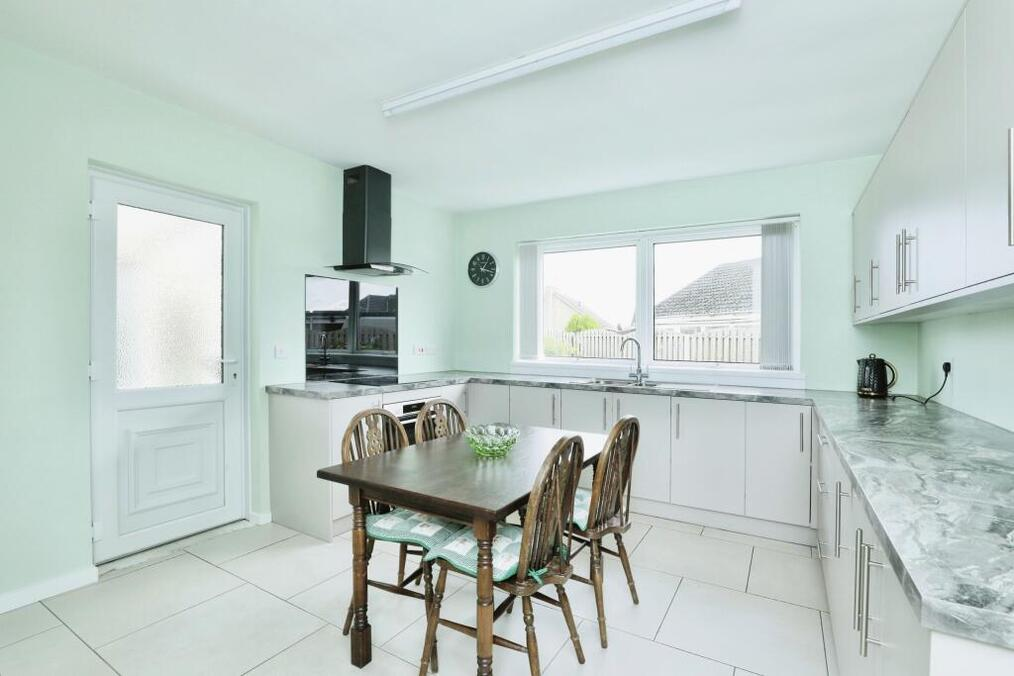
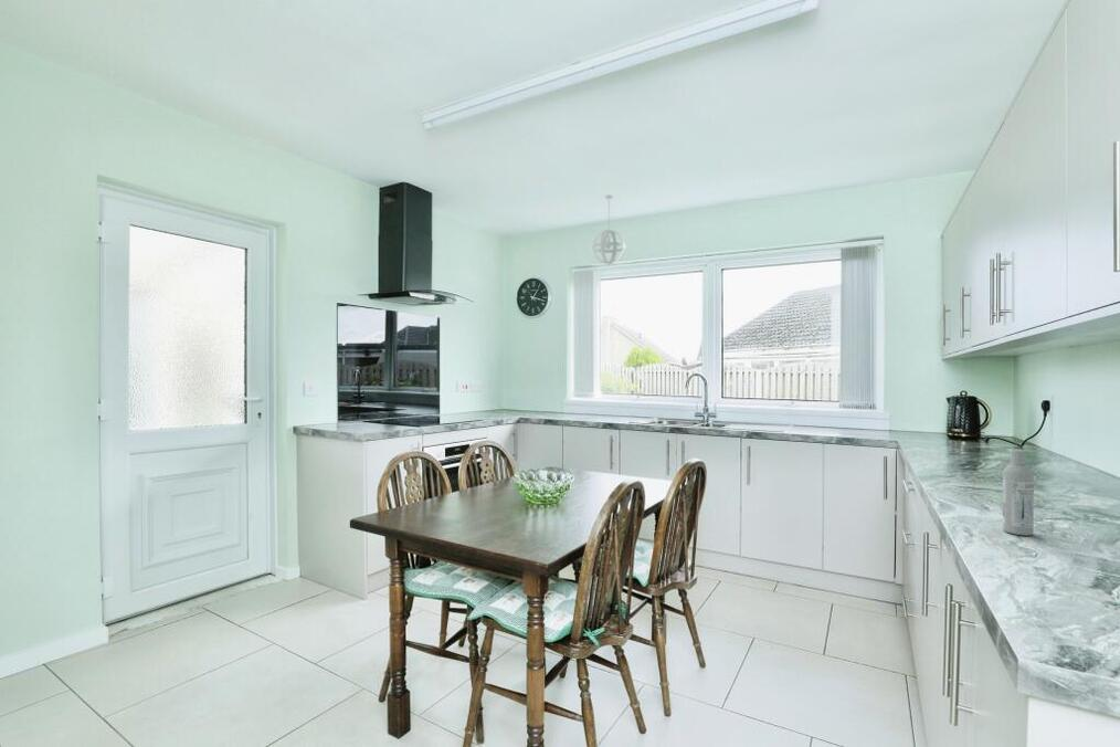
+ pendant light [591,194,627,265]
+ bottle [1002,449,1035,537]
